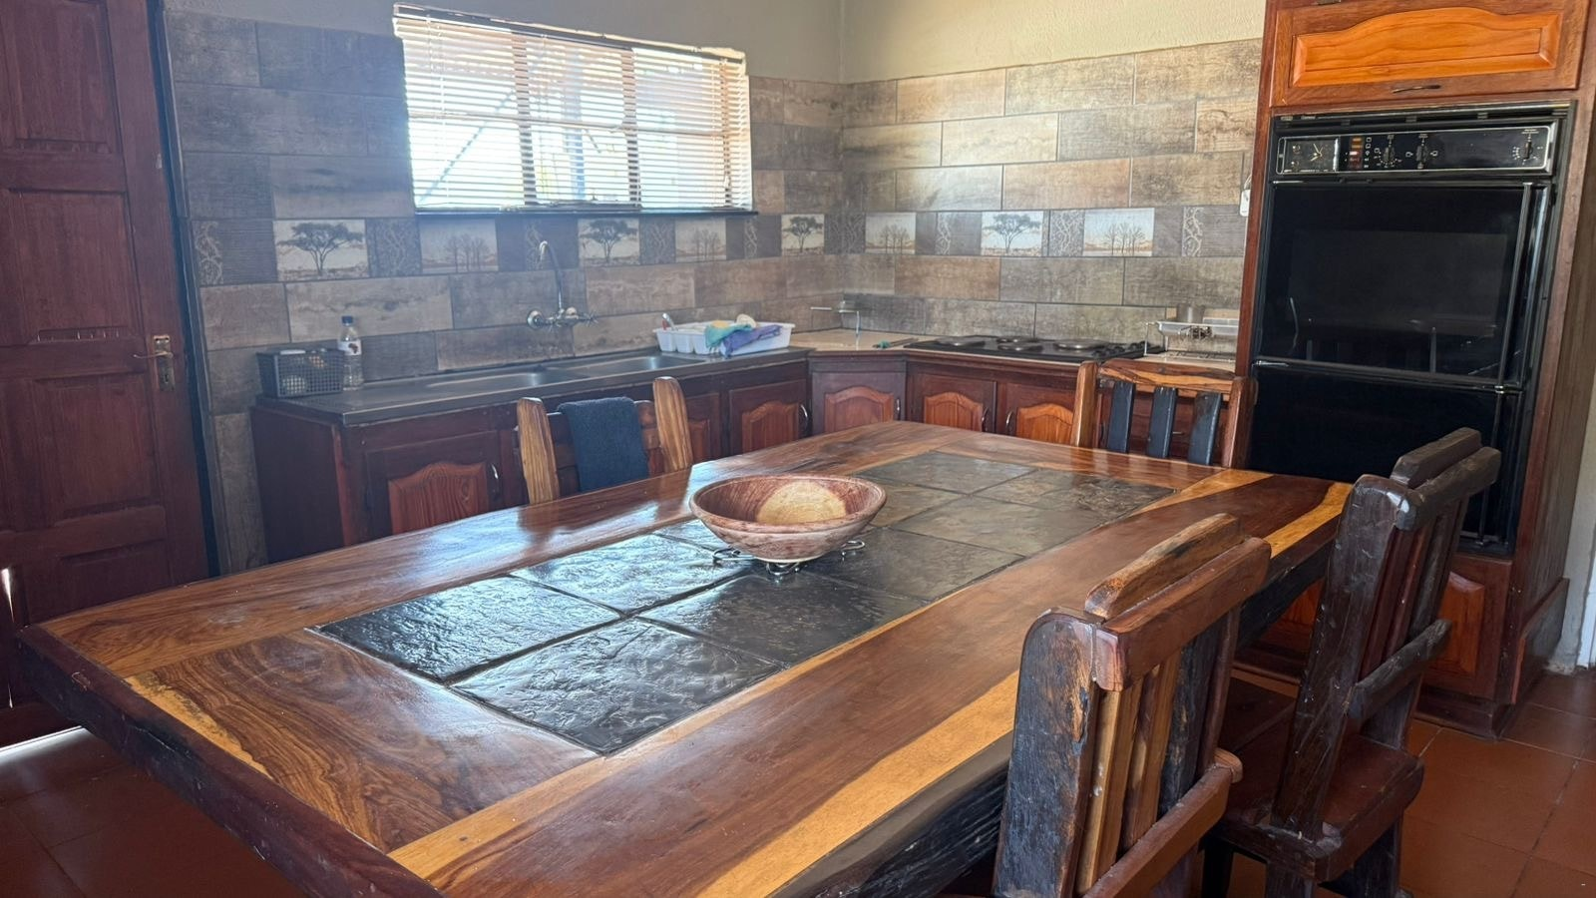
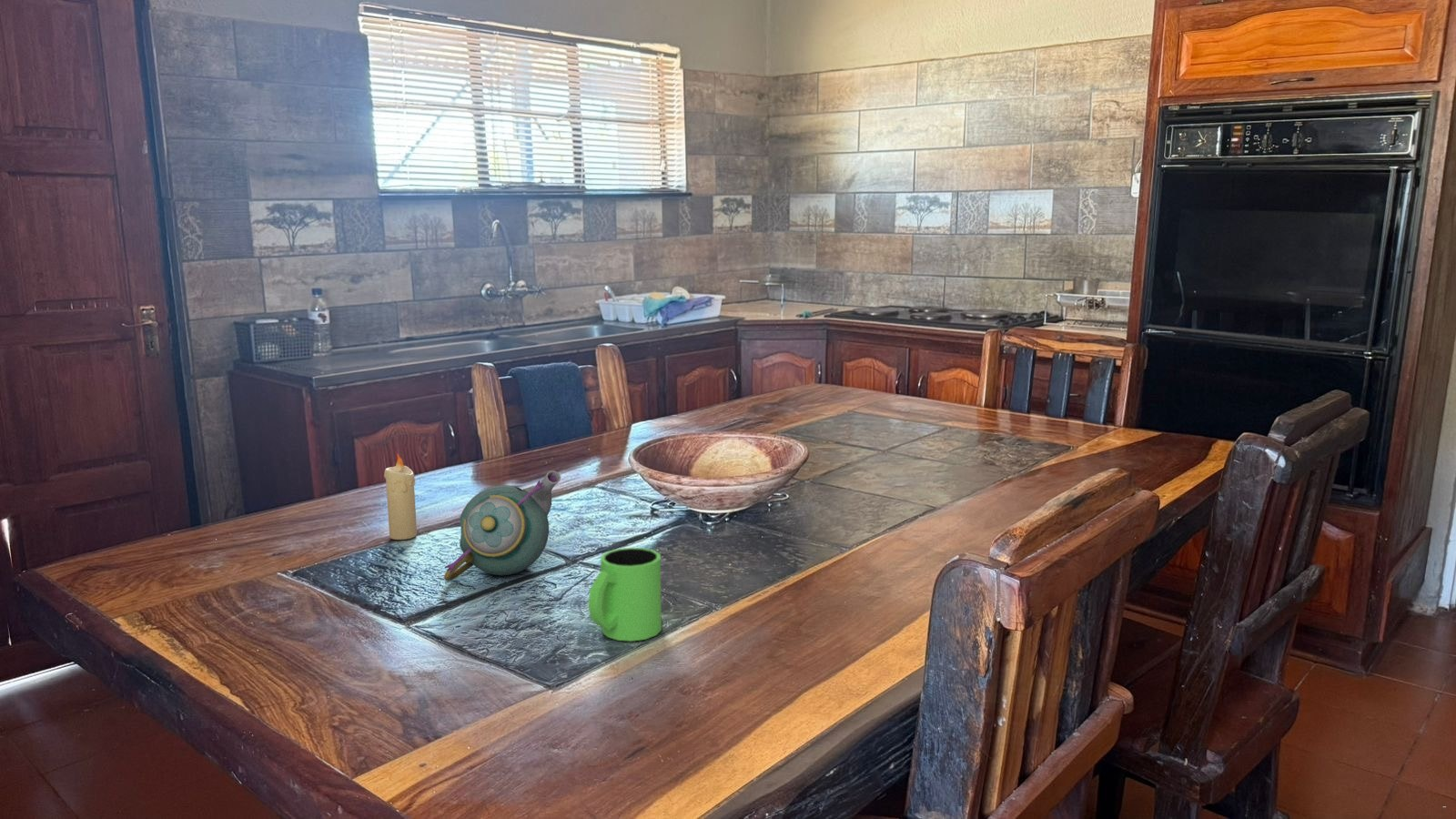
+ mug [587,547,662,642]
+ candle [383,452,418,541]
+ teapot [443,470,561,581]
